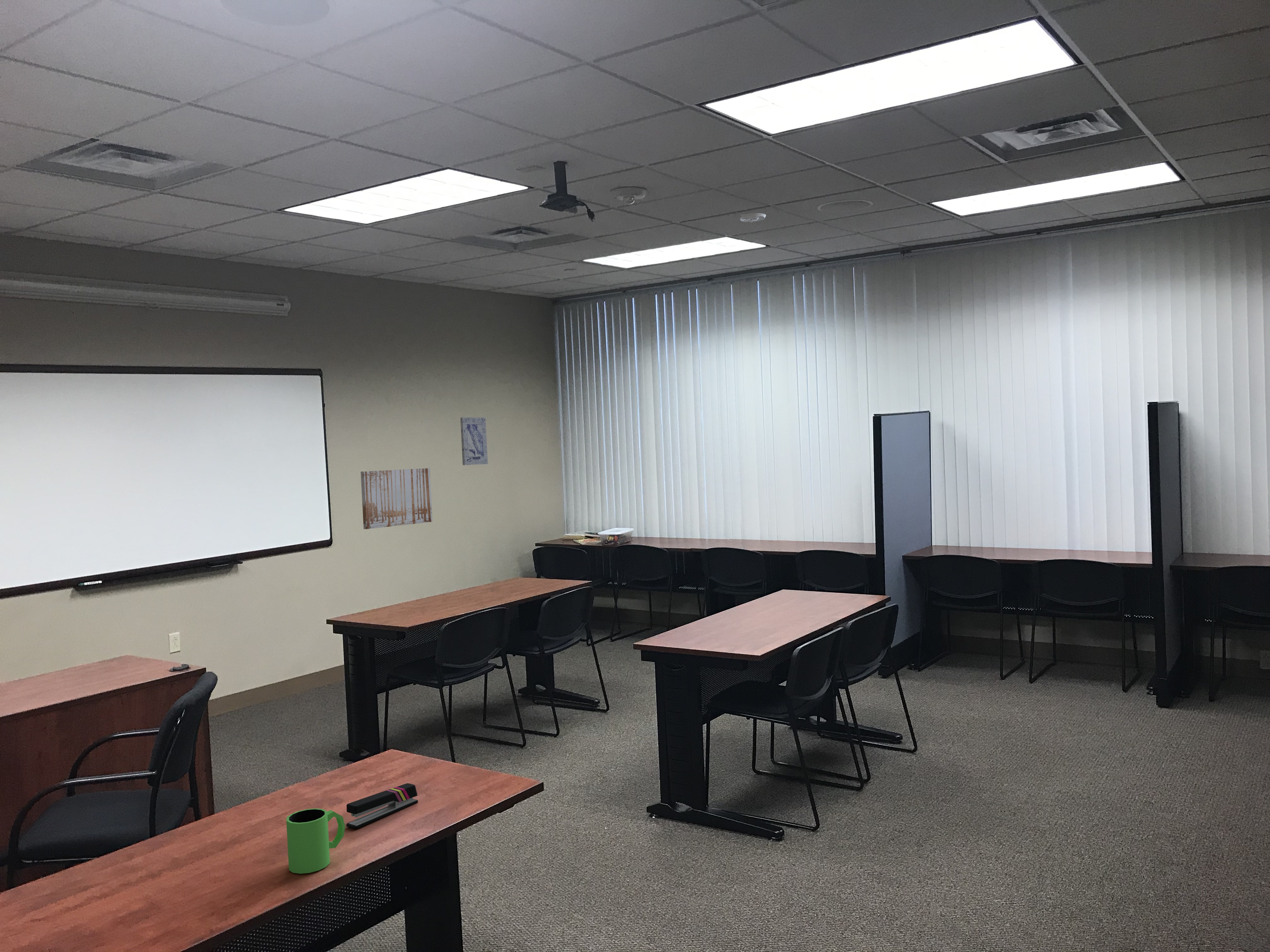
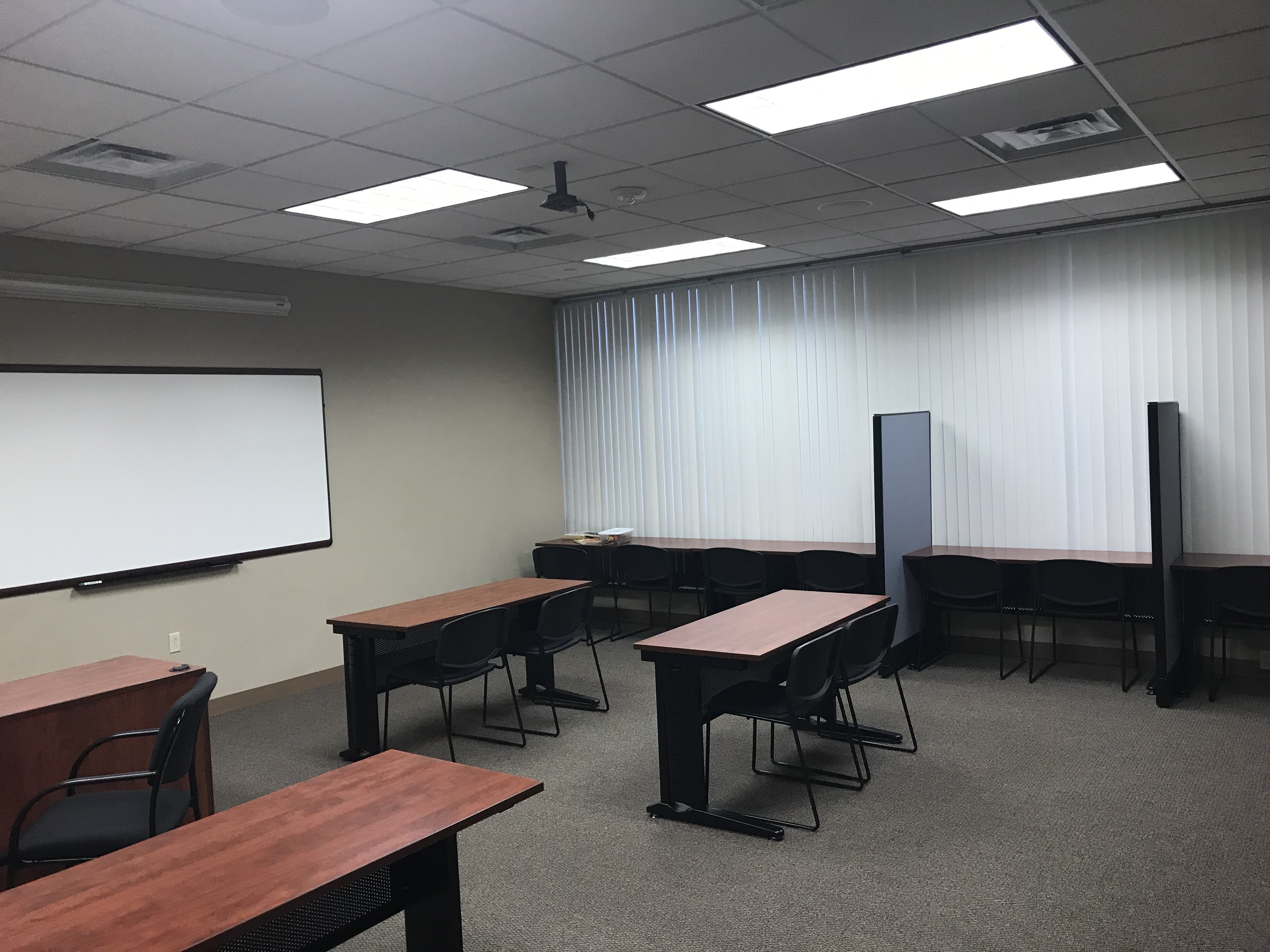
- smoke detector [740,213,766,223]
- stapler [346,783,418,829]
- wall art [360,468,433,530]
- mug [286,808,346,874]
- wall art [460,417,488,466]
